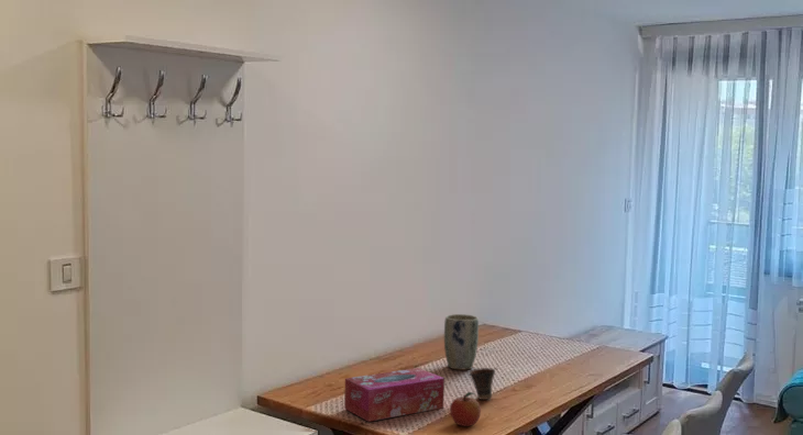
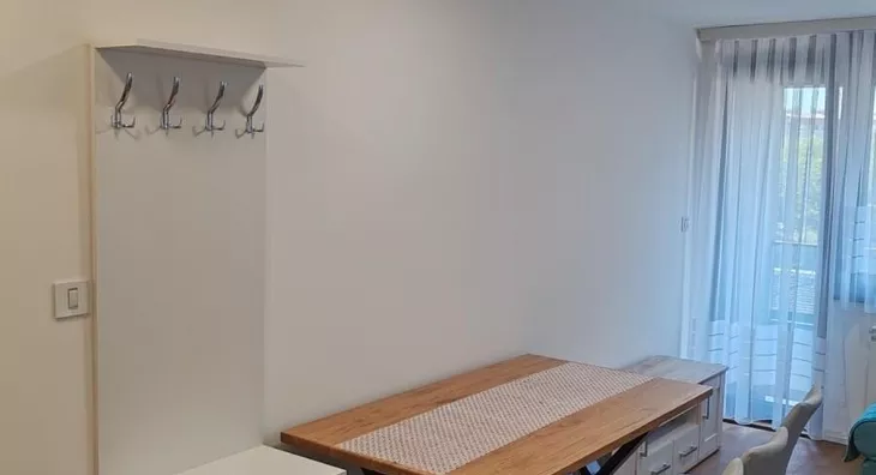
- cup [468,367,496,401]
- tissue box [343,367,446,423]
- fruit [449,391,482,427]
- plant pot [443,313,480,370]
